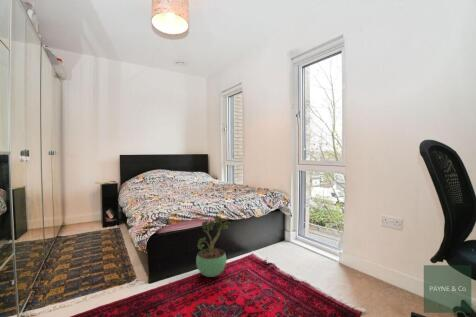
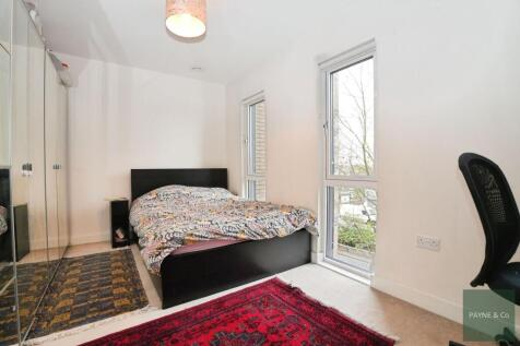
- potted plant [195,214,232,278]
